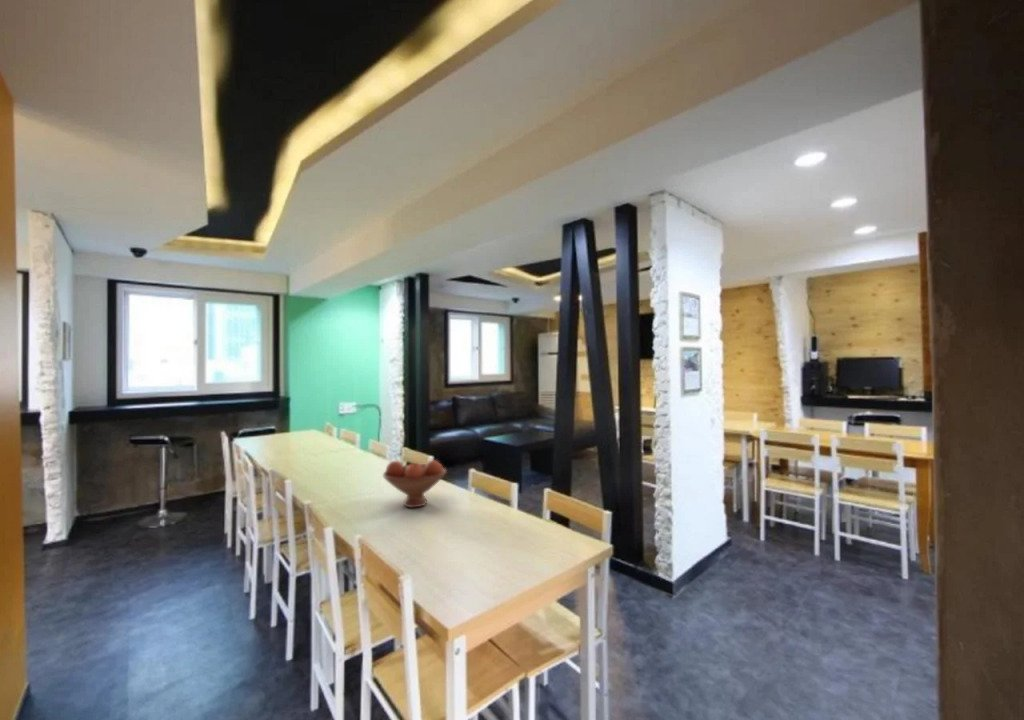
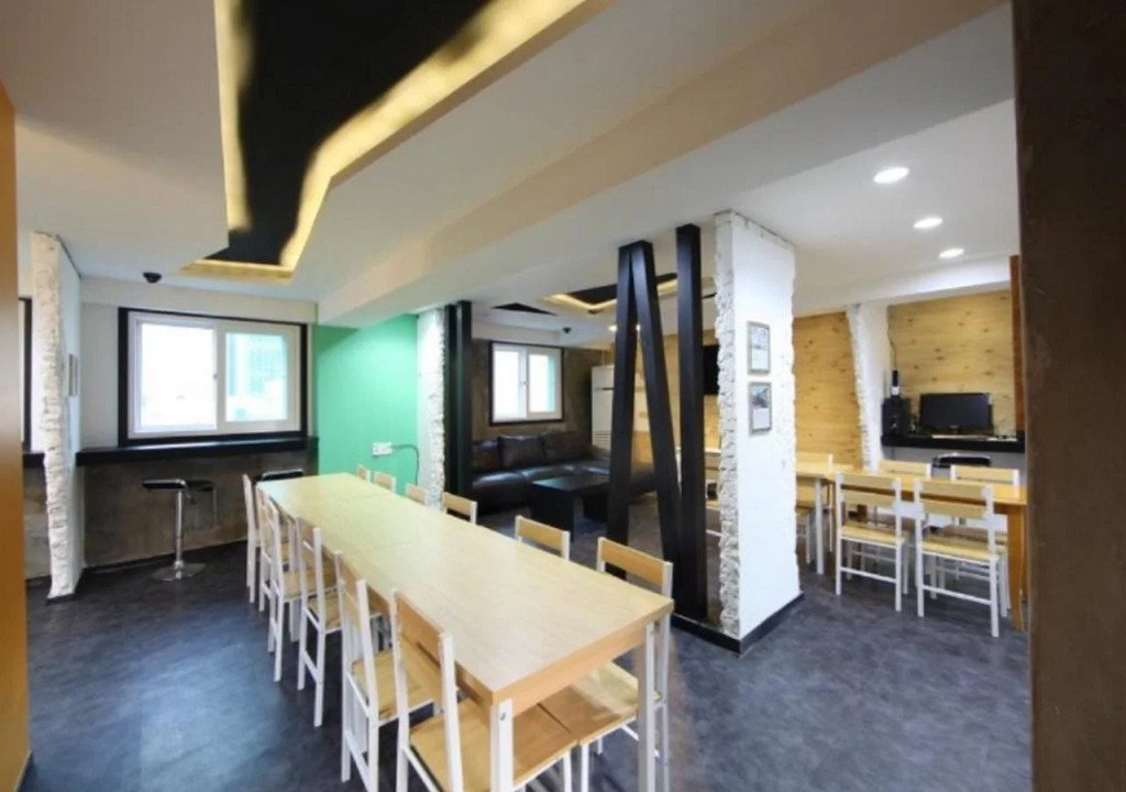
- fruit bowl [382,459,448,509]
